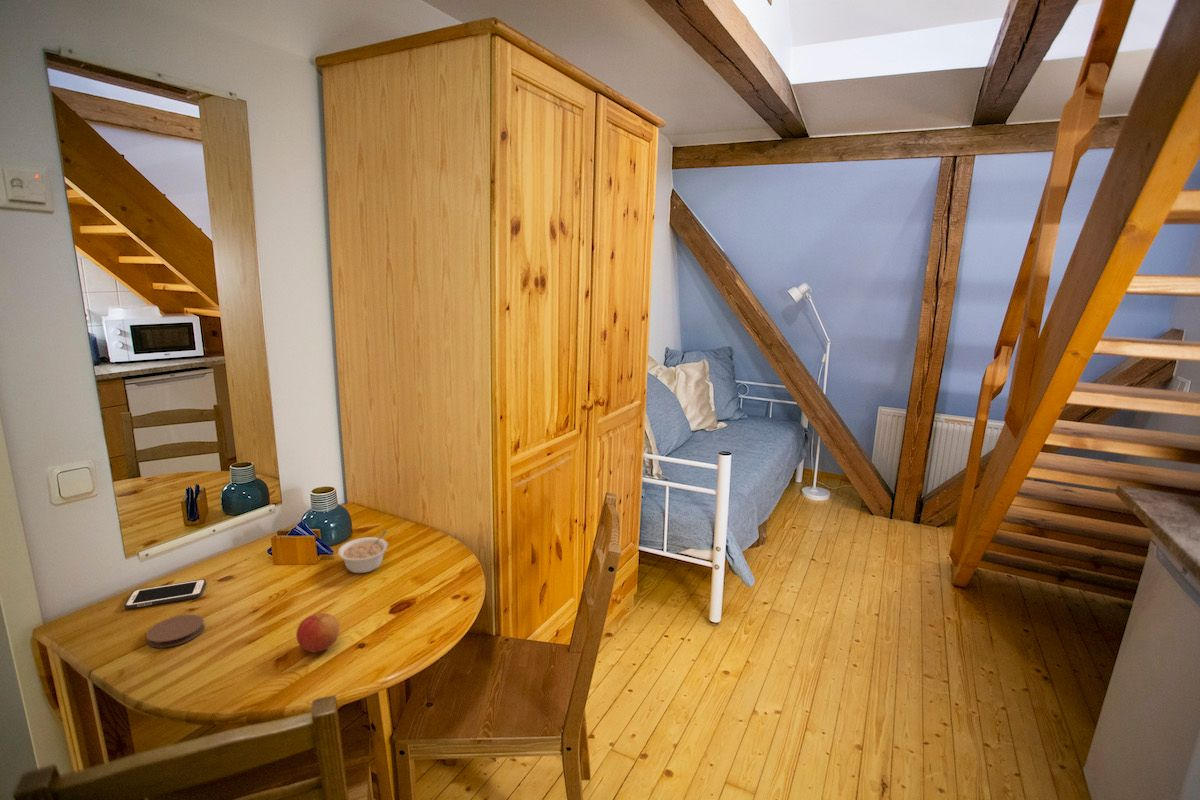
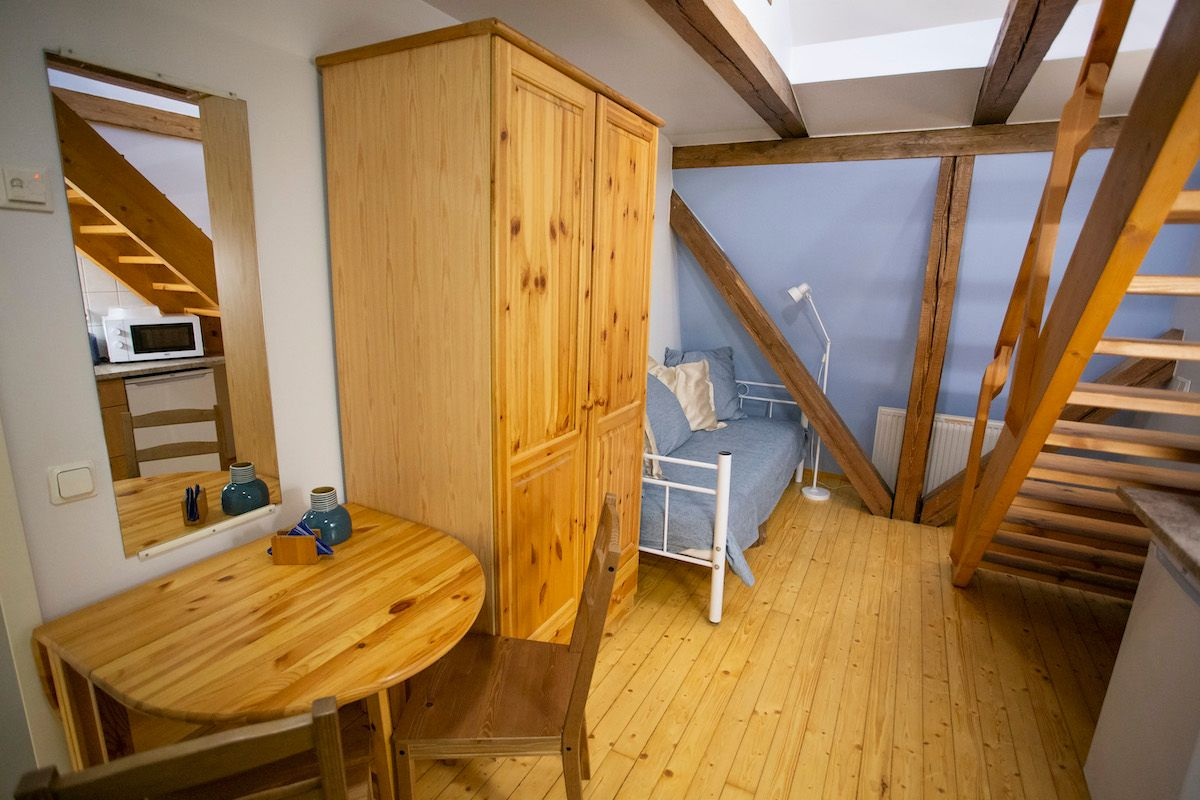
- coaster [145,614,205,649]
- cell phone [123,578,207,610]
- legume [337,530,389,574]
- apple [295,612,340,654]
